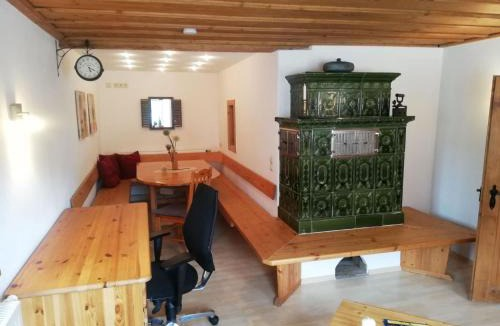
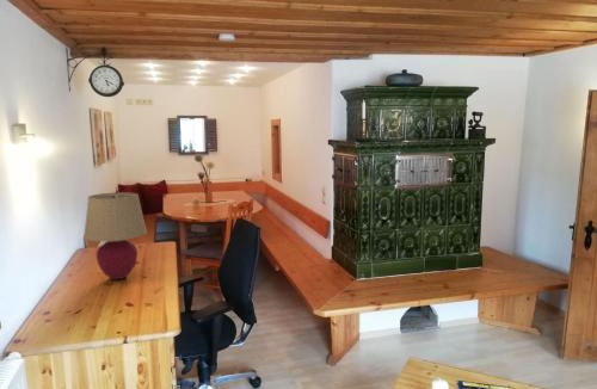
+ table lamp [82,191,148,280]
